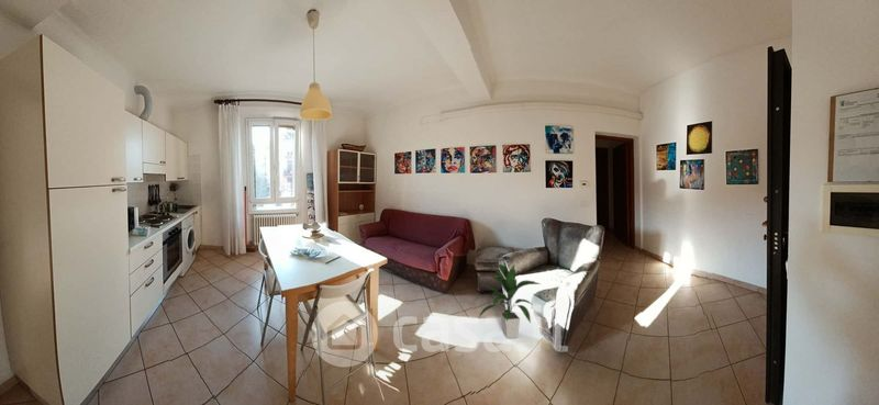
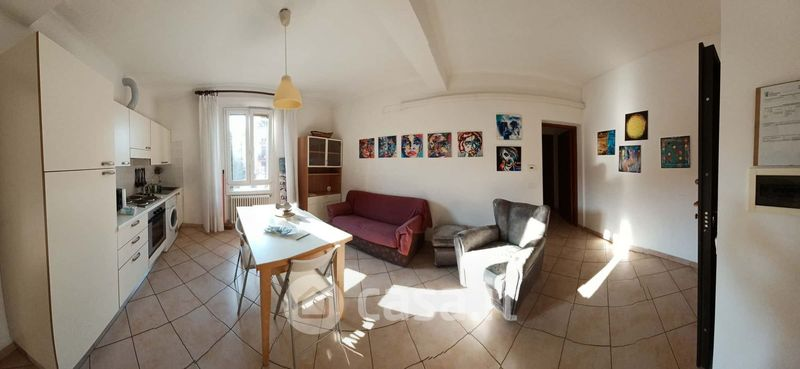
- indoor plant [478,262,542,339]
